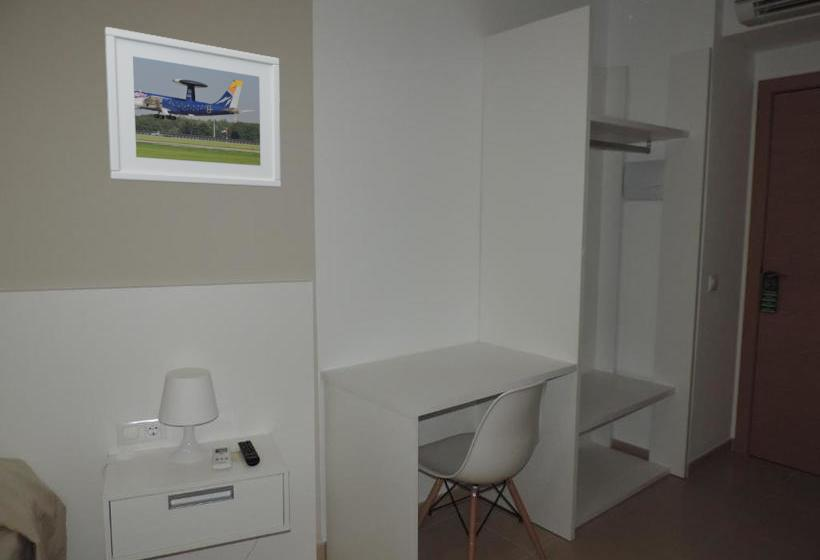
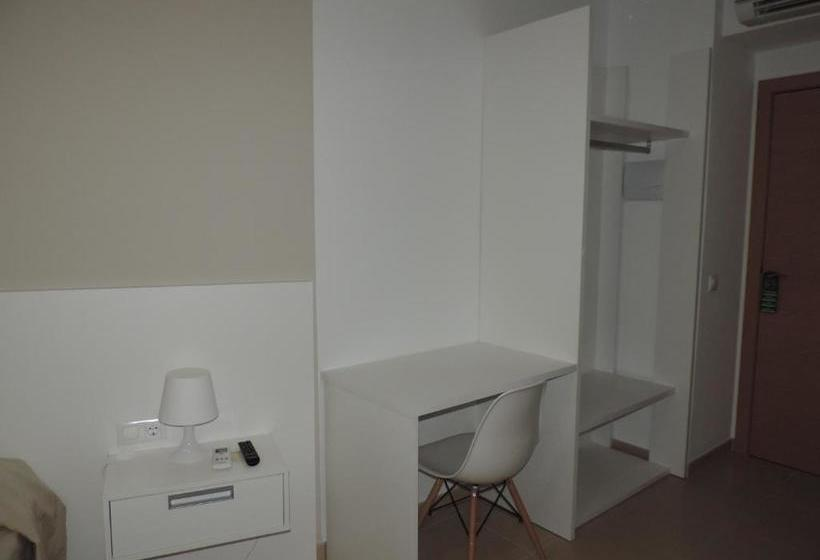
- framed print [104,26,281,188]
